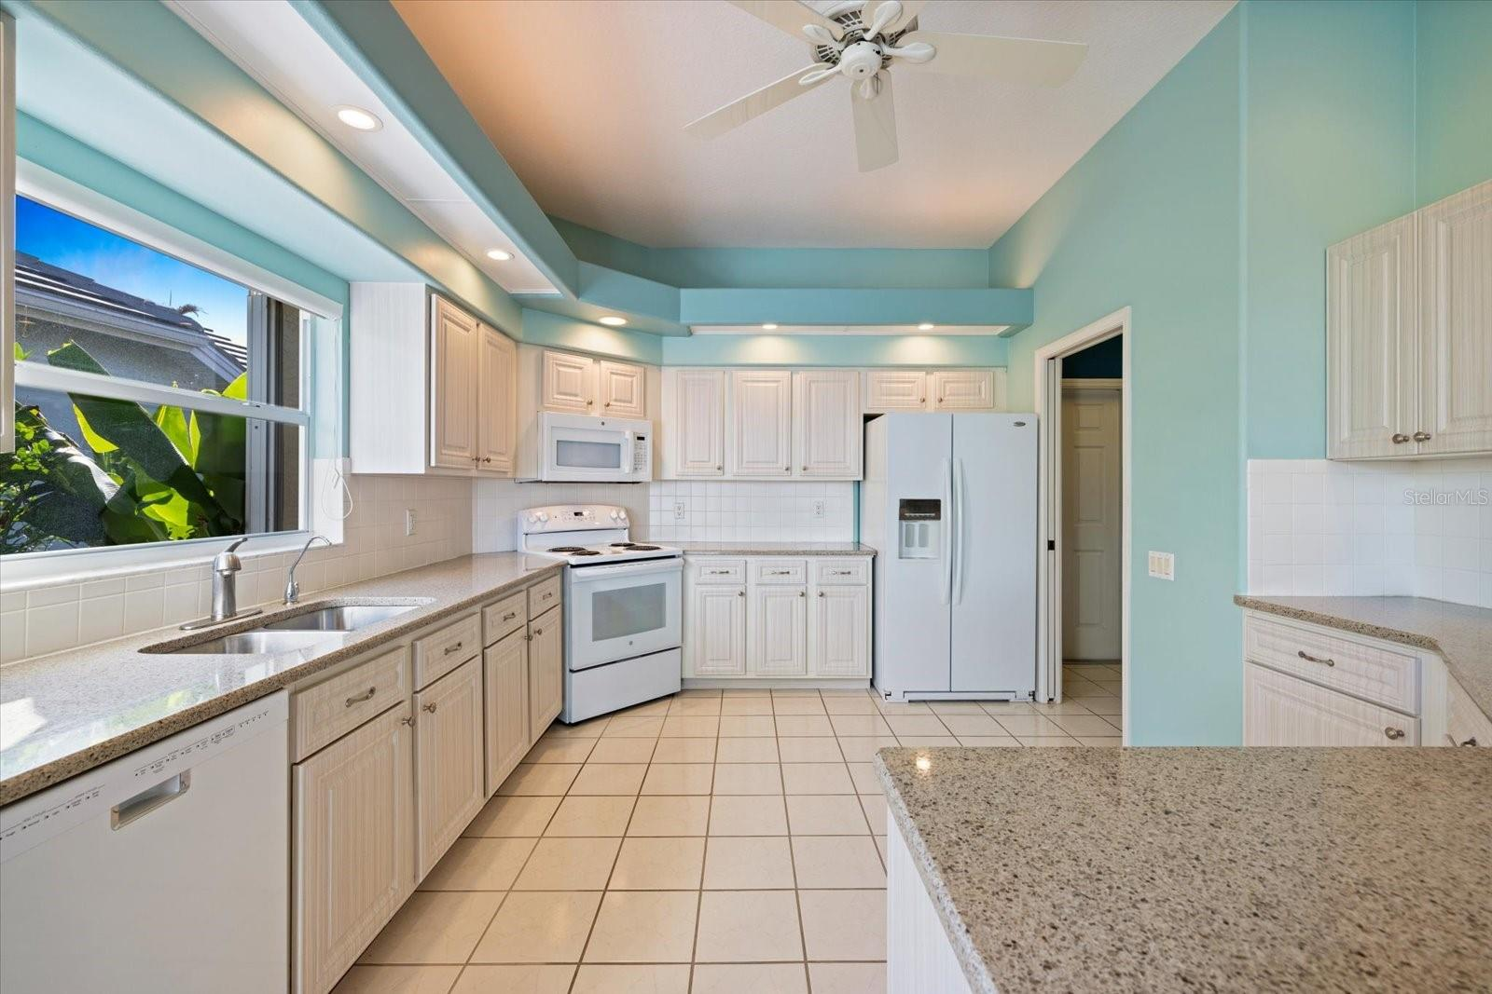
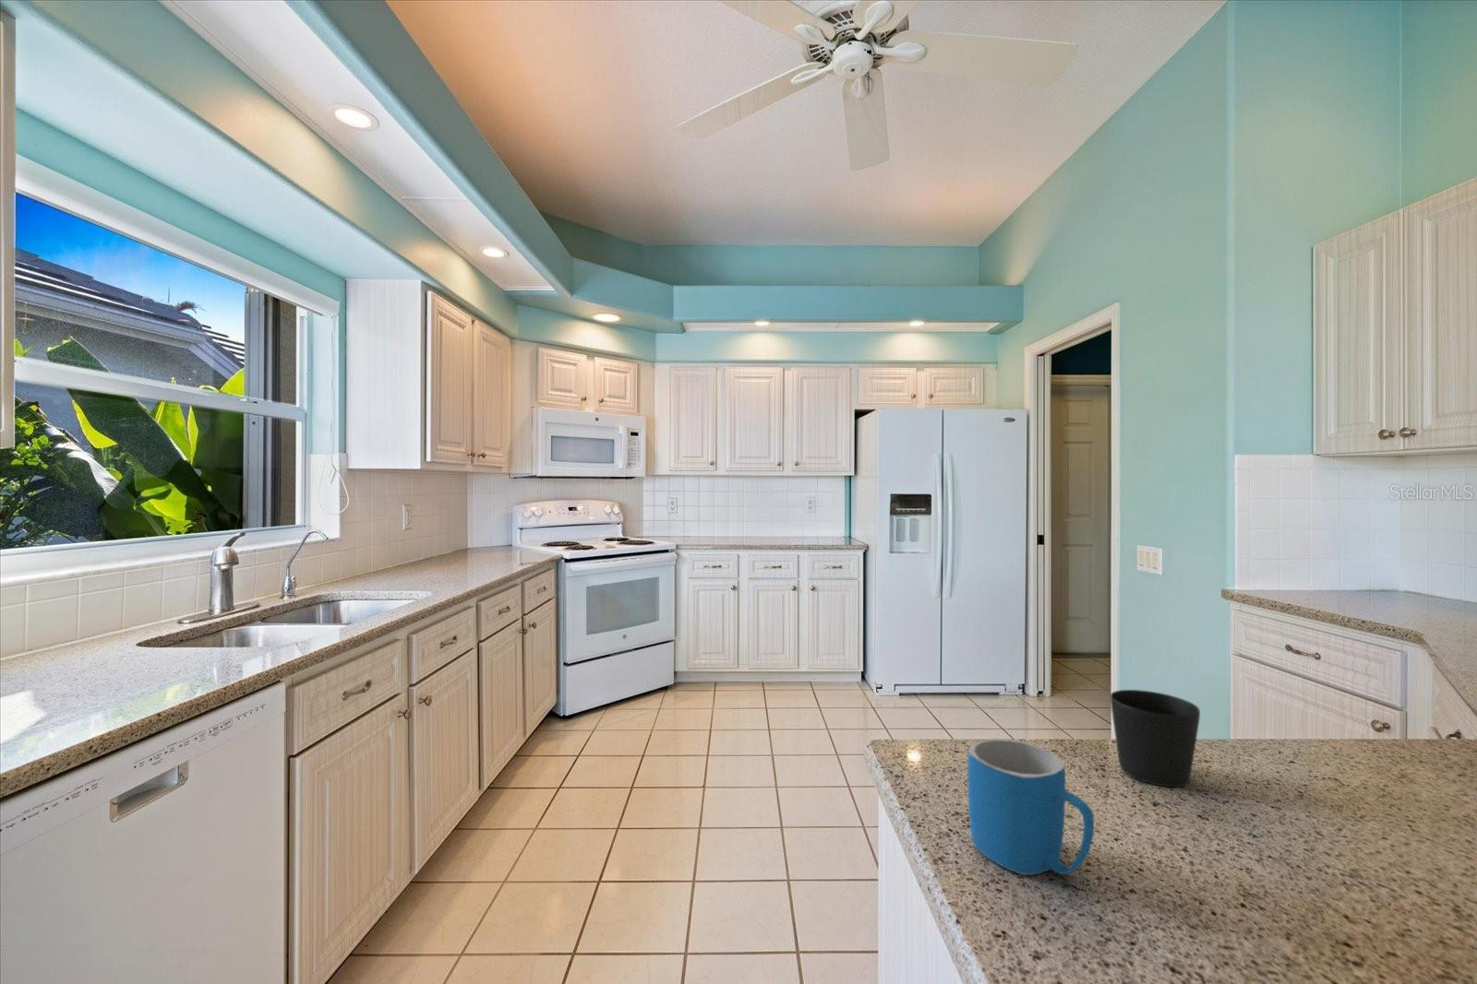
+ cup [1110,689,1201,787]
+ mug [966,738,1095,876]
